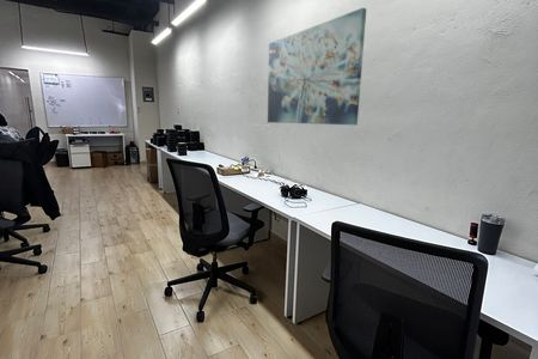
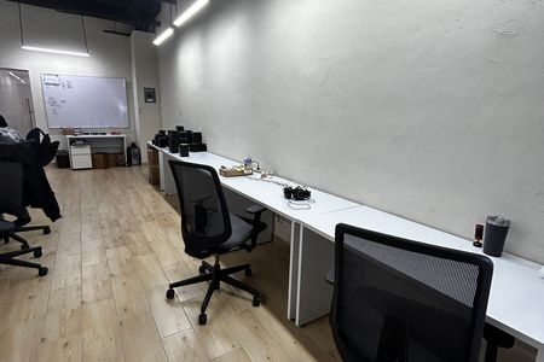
- wall art [267,7,367,126]
